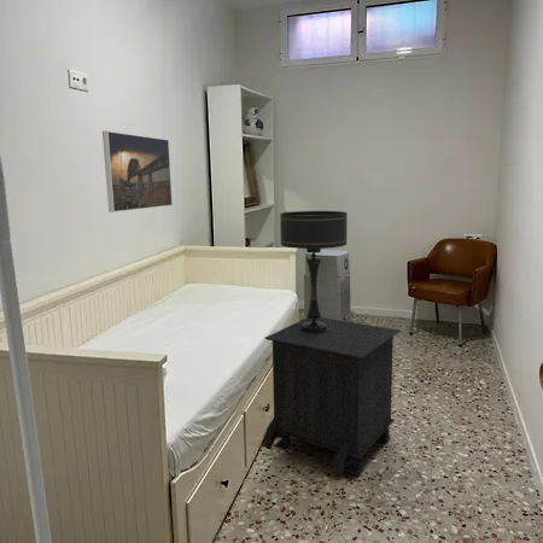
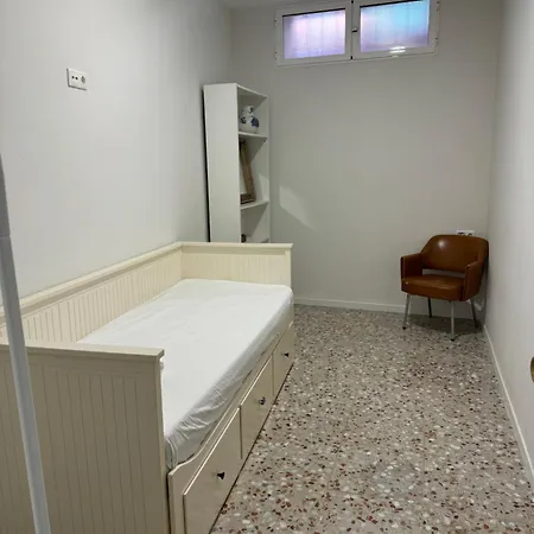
- table lamp [279,210,349,333]
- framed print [101,130,174,214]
- nightstand [261,317,402,477]
- air purifier [303,249,356,322]
